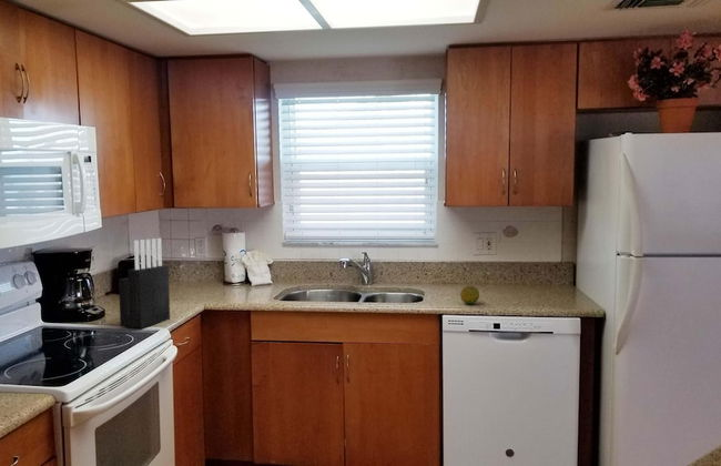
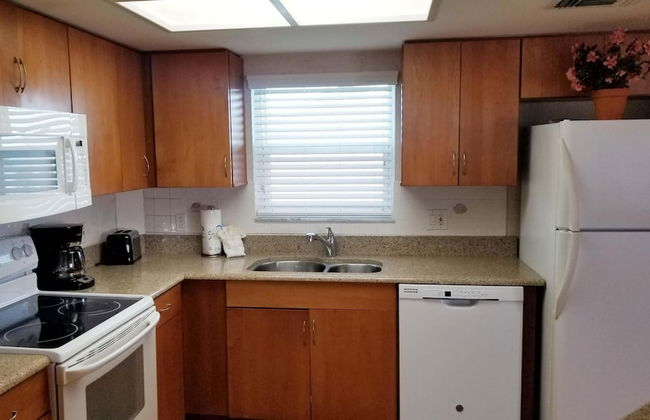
- fruit [459,285,480,305]
- knife block [118,237,171,330]
